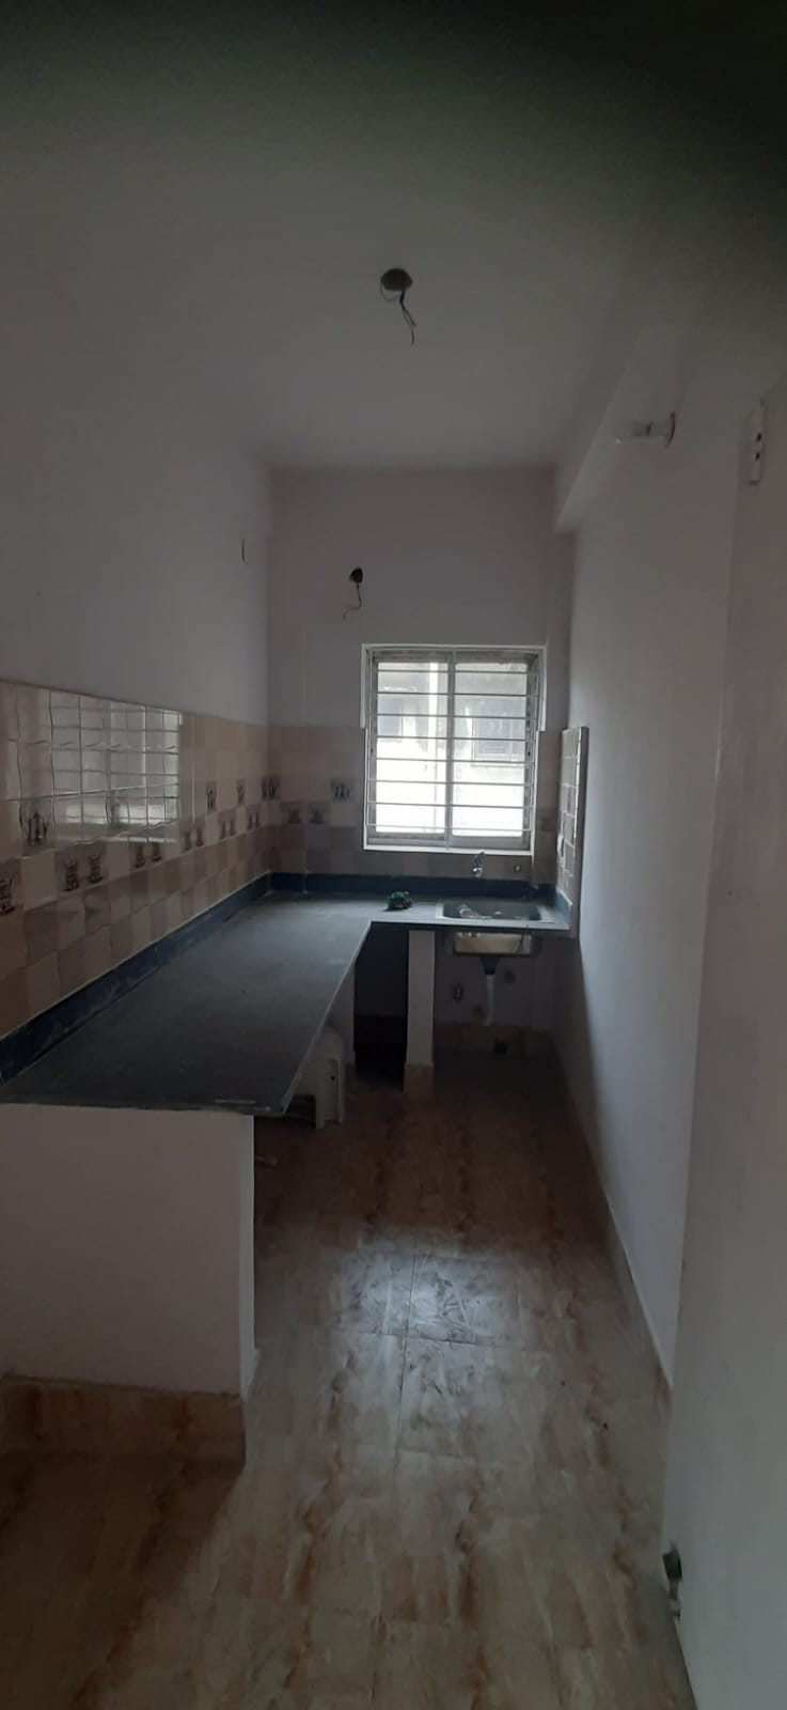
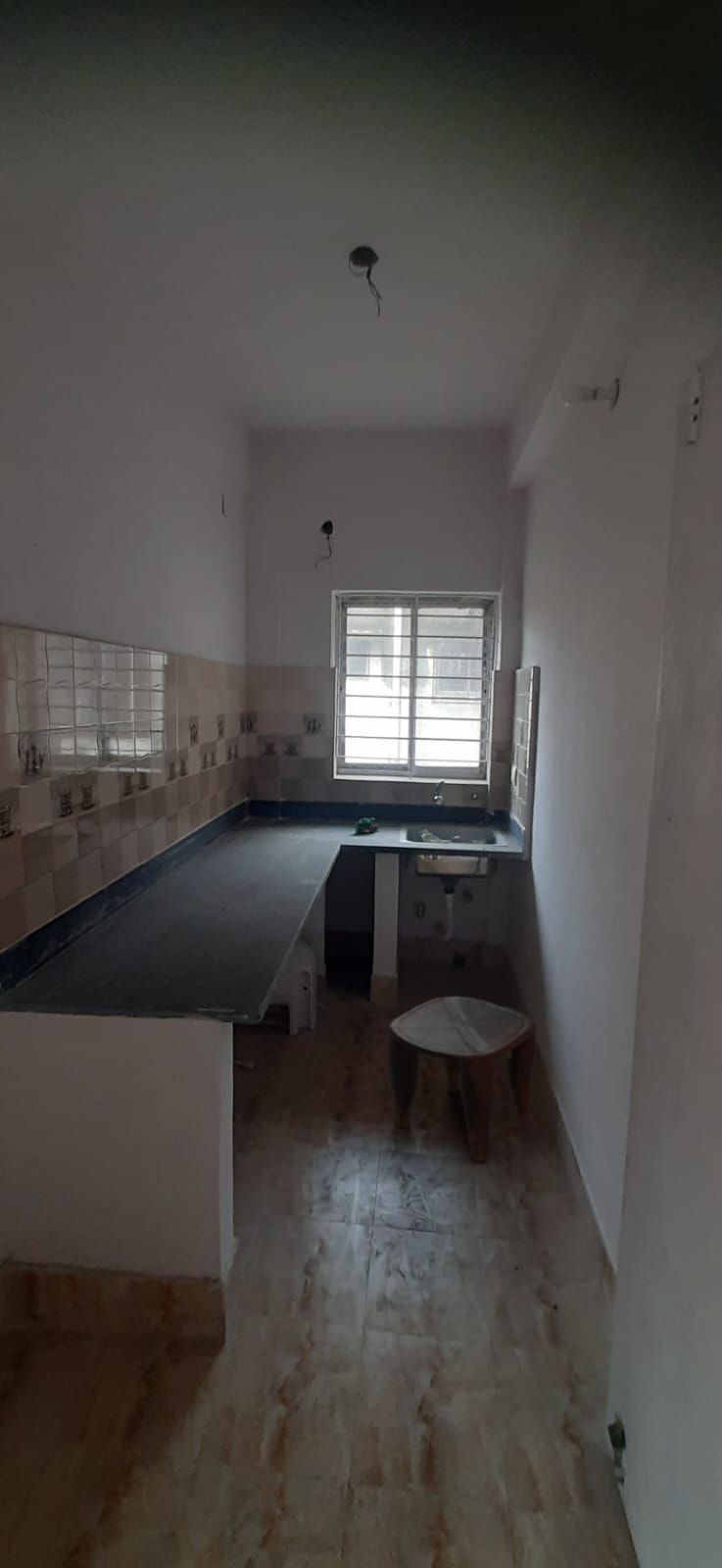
+ stool [386,996,537,1162]
